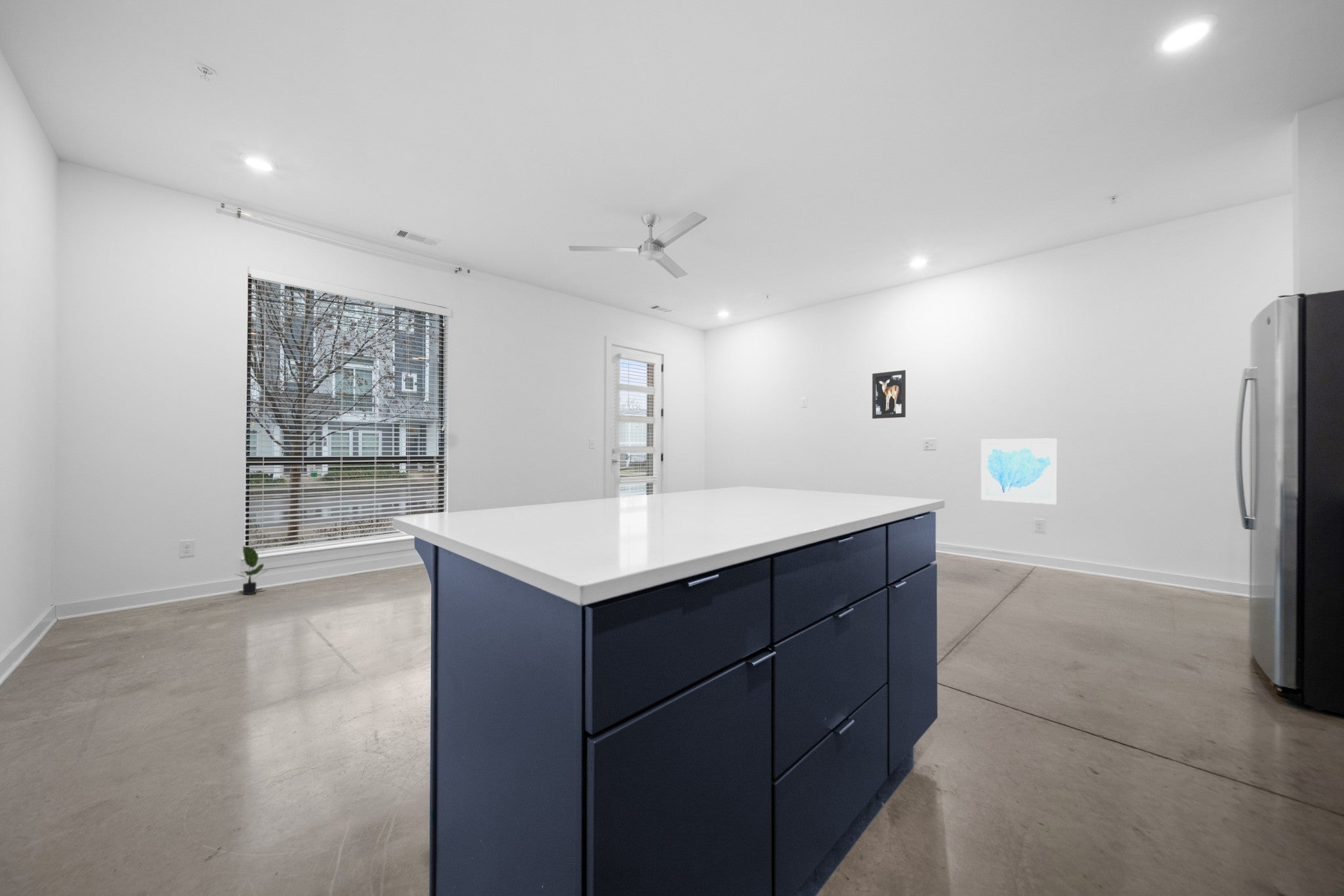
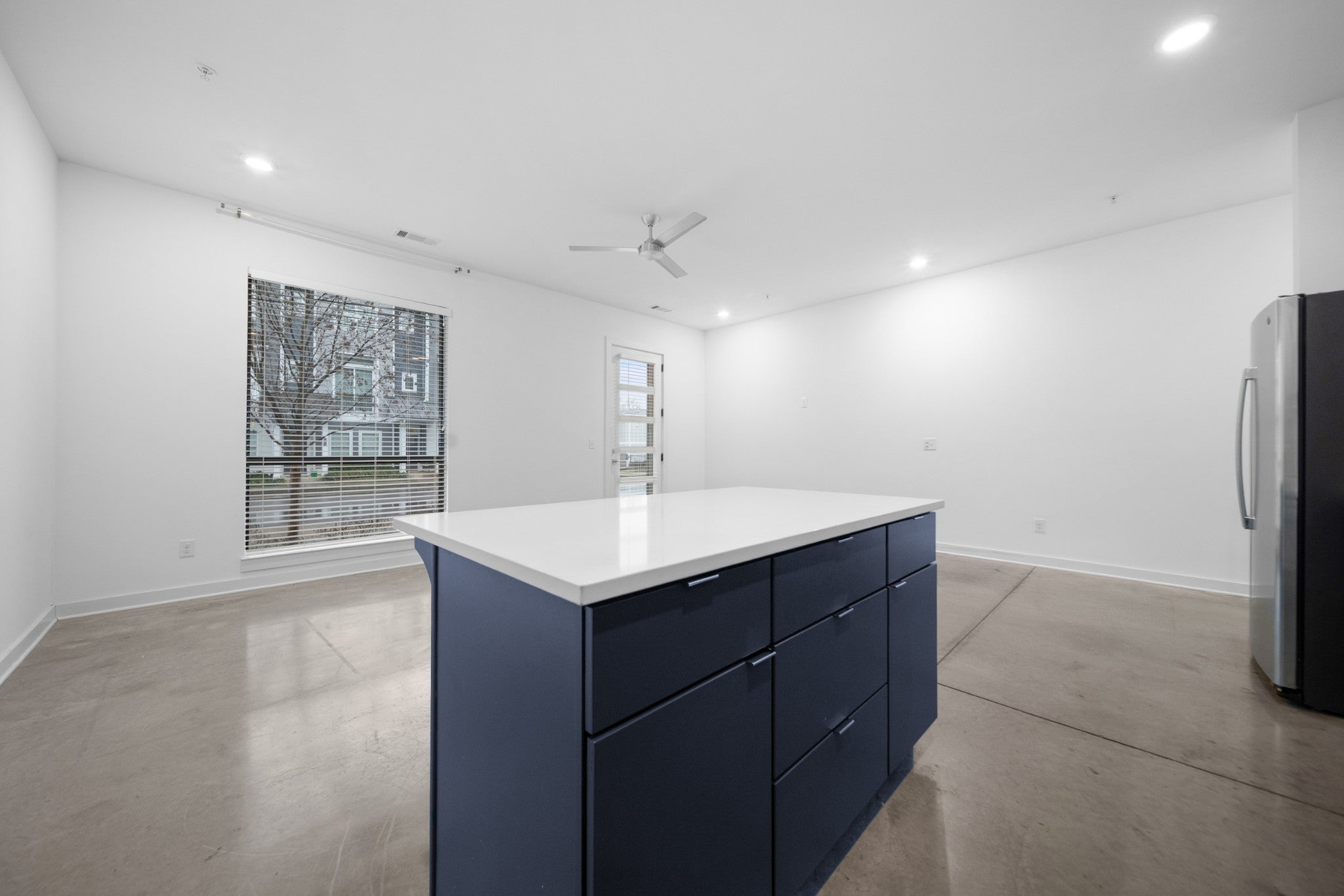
- wall art [871,369,906,419]
- potted plant [234,545,268,595]
- wall art [980,438,1058,505]
